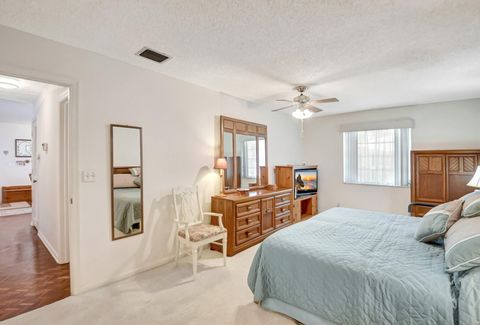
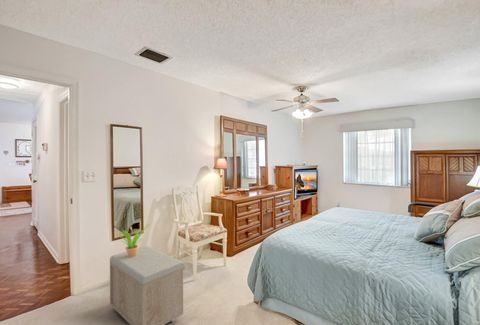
+ storage bench [109,245,186,325]
+ potted plant [118,223,150,257]
